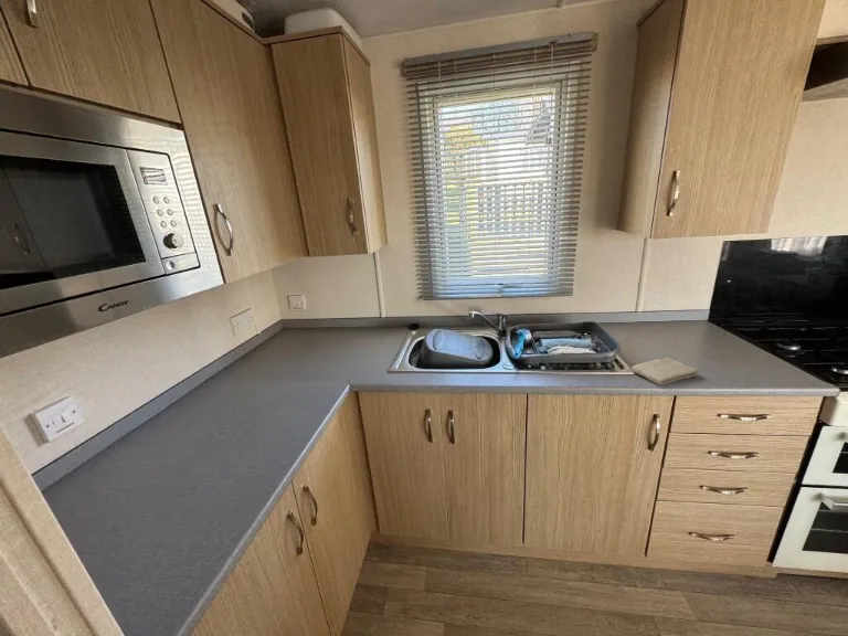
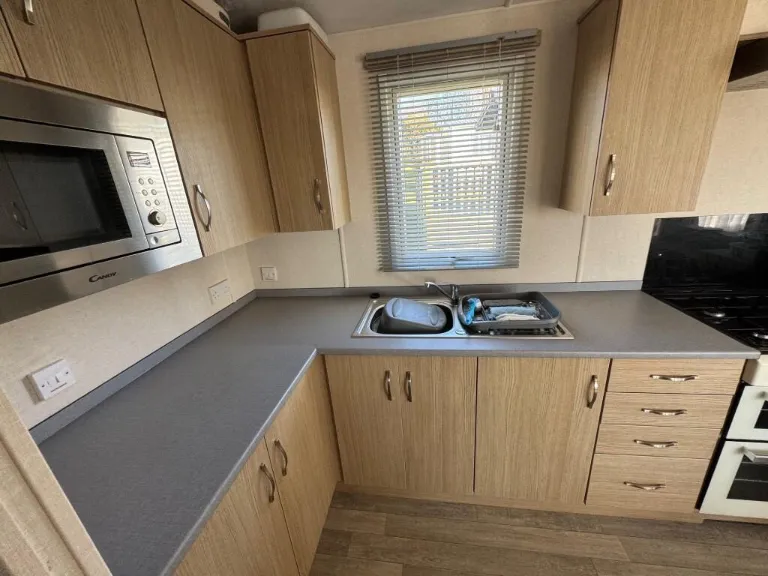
- washcloth [630,357,699,385]
